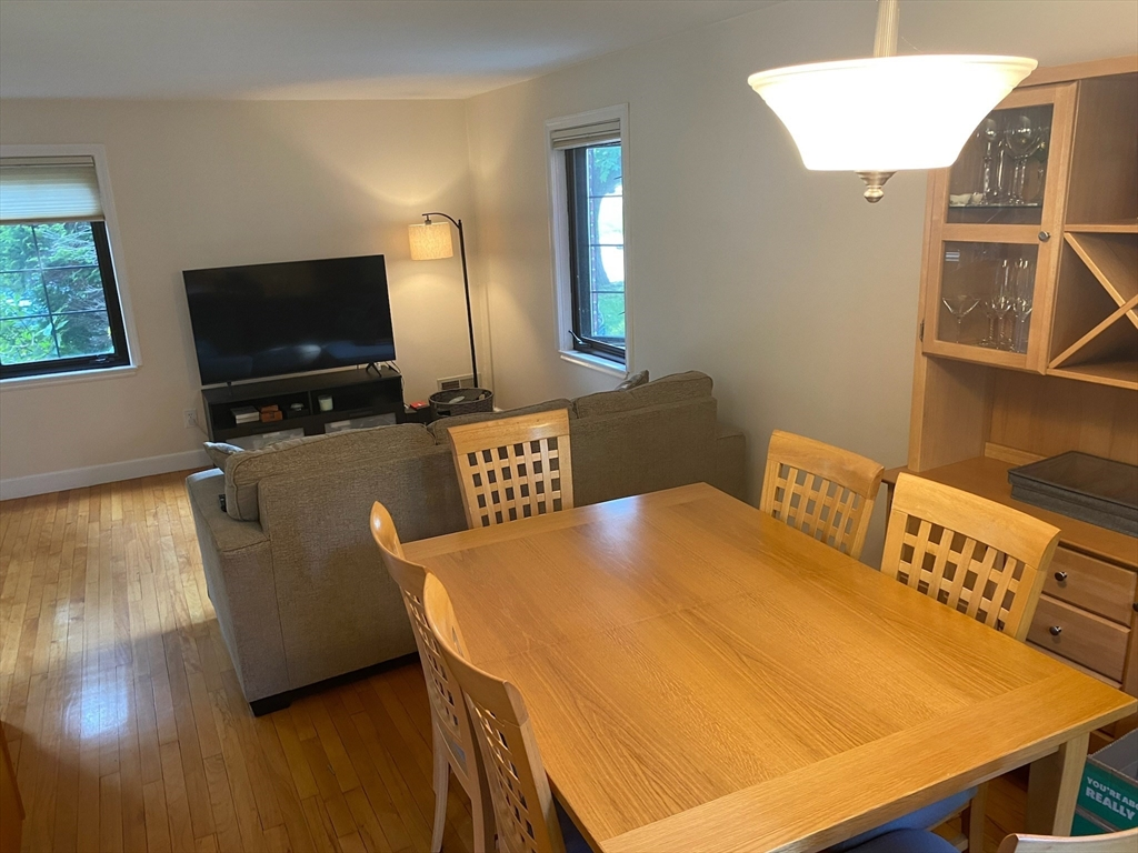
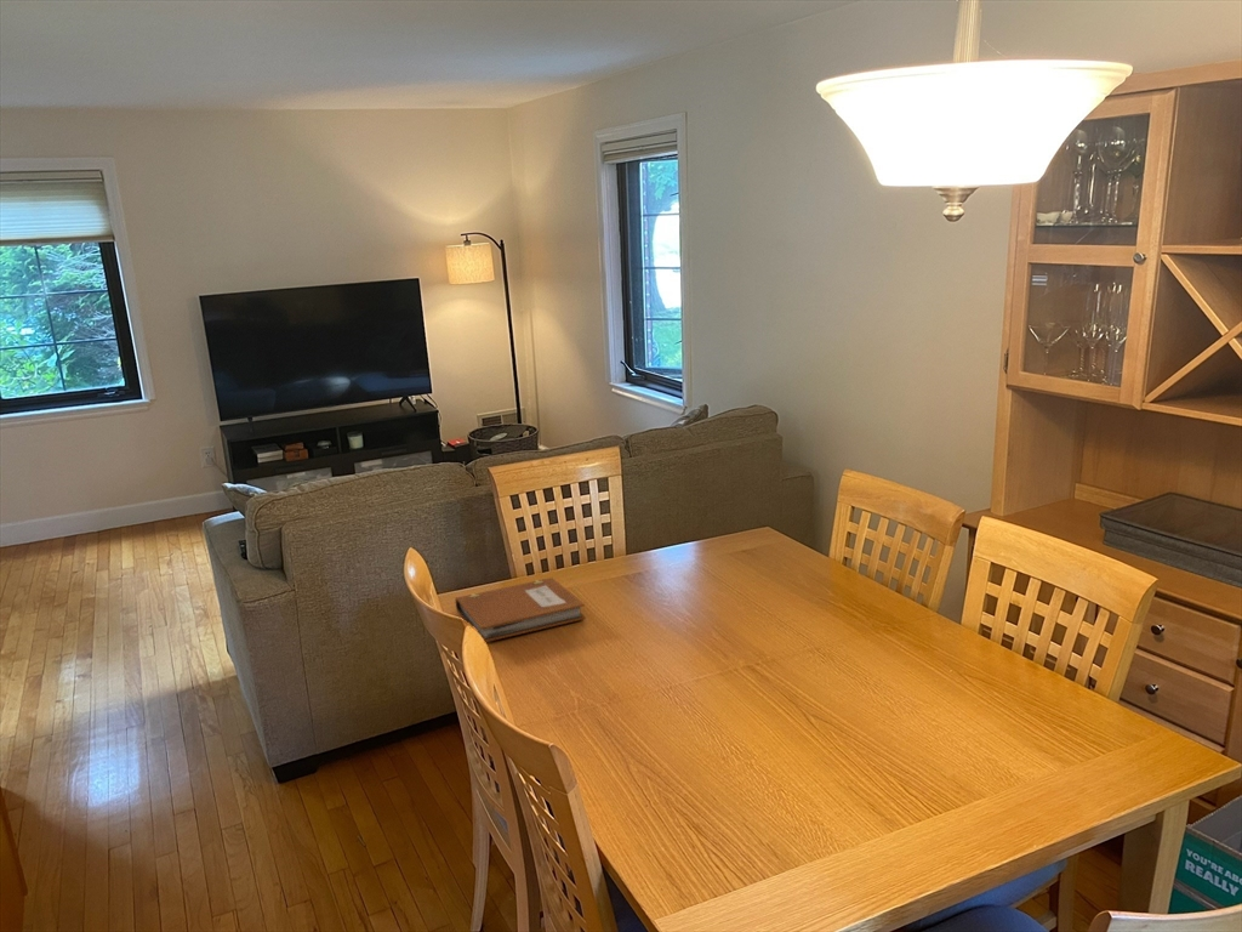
+ notebook [455,576,587,643]
